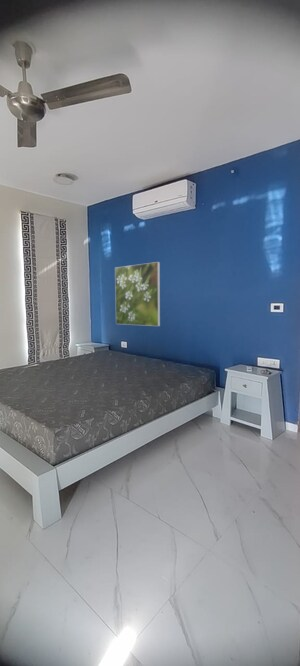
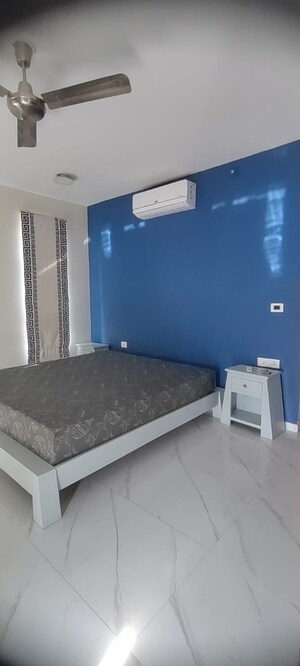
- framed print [114,261,161,327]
